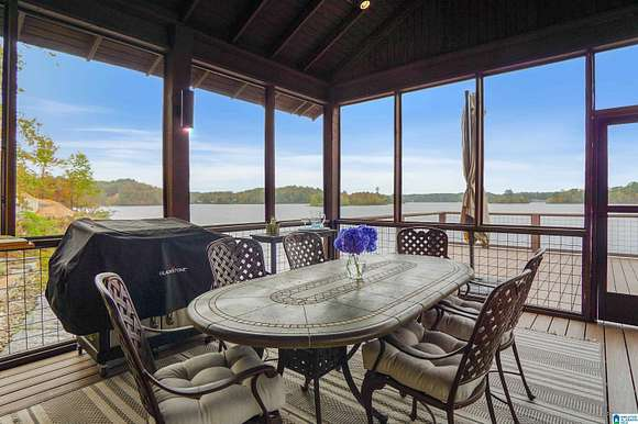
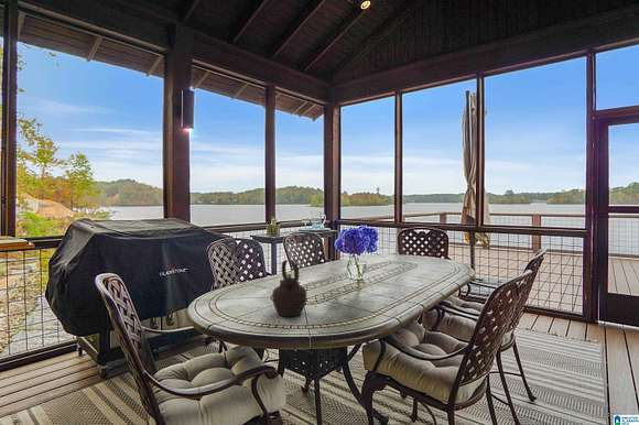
+ teapot [271,259,307,317]
